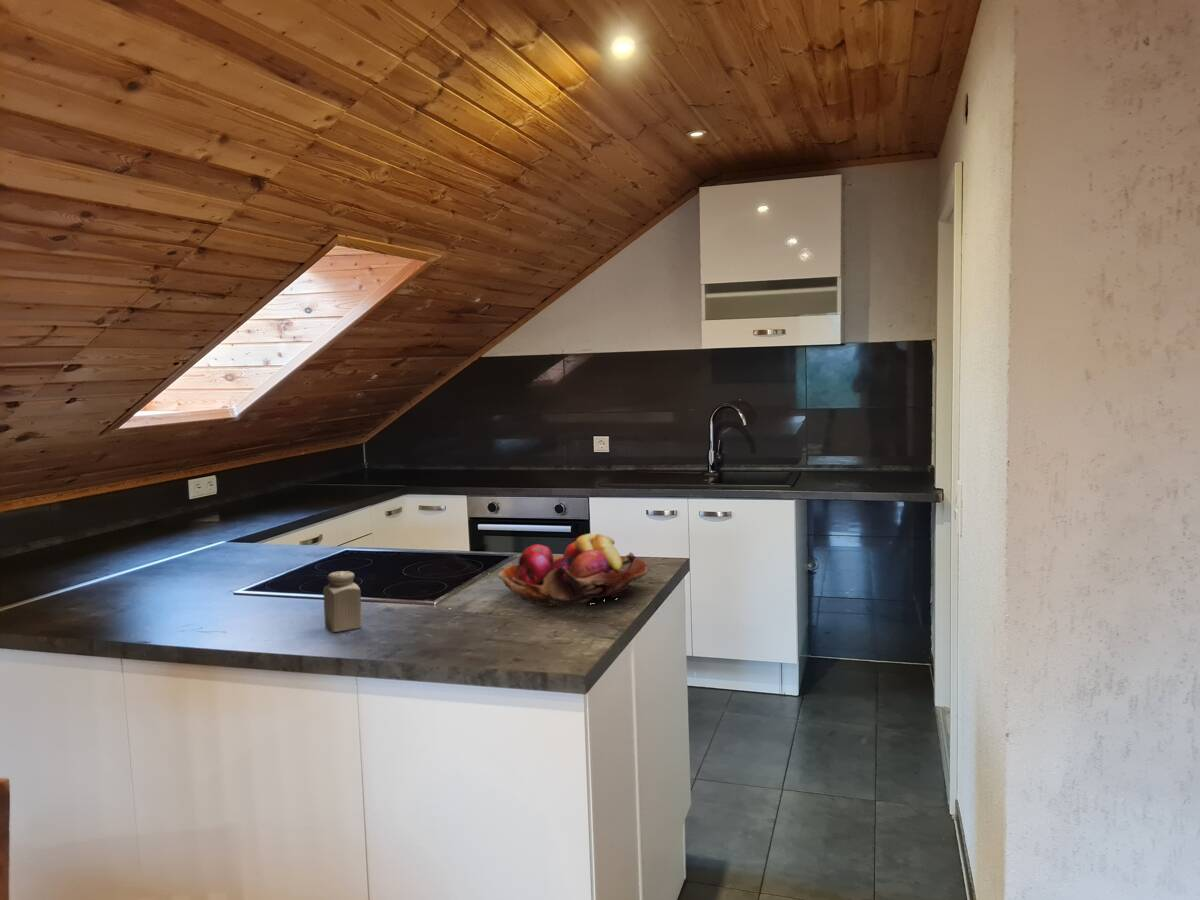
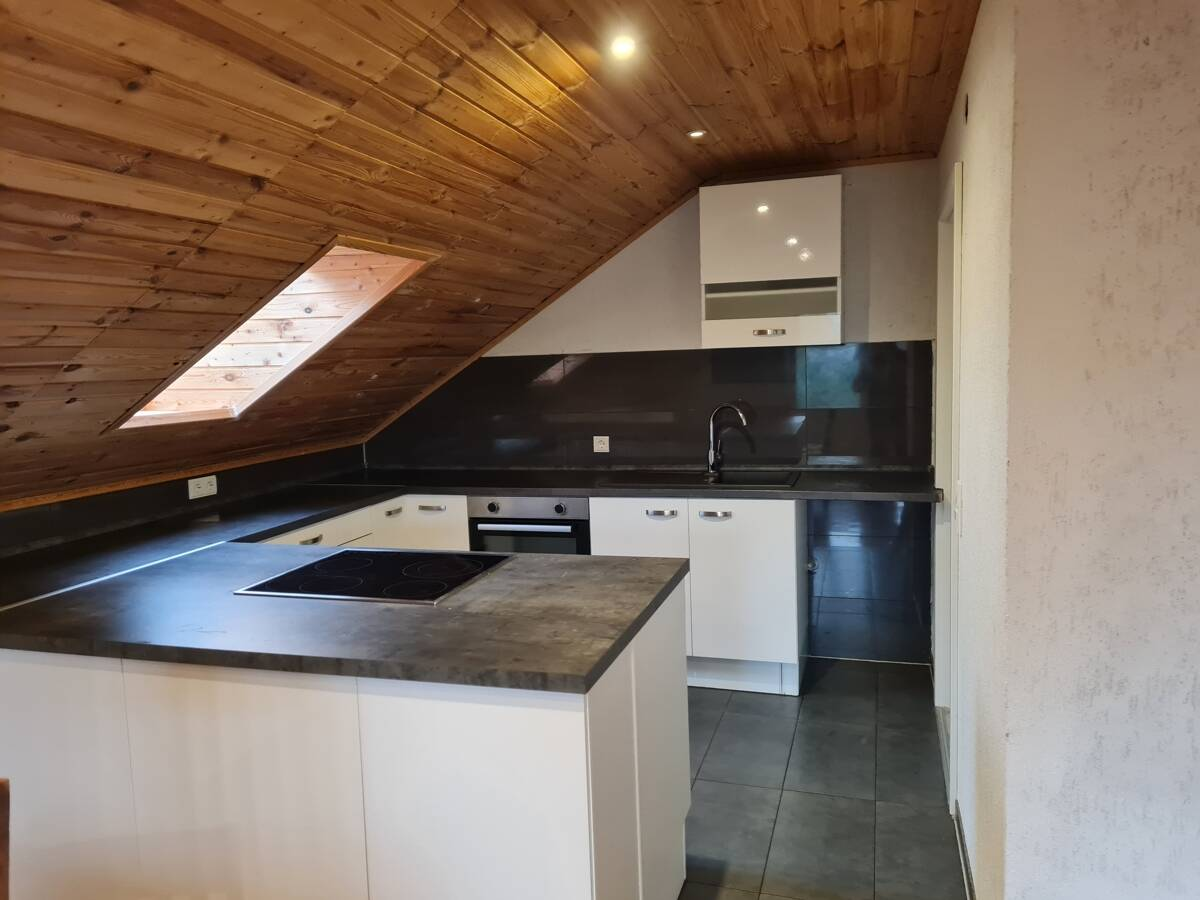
- salt shaker [322,570,363,633]
- fruit basket [497,532,650,607]
